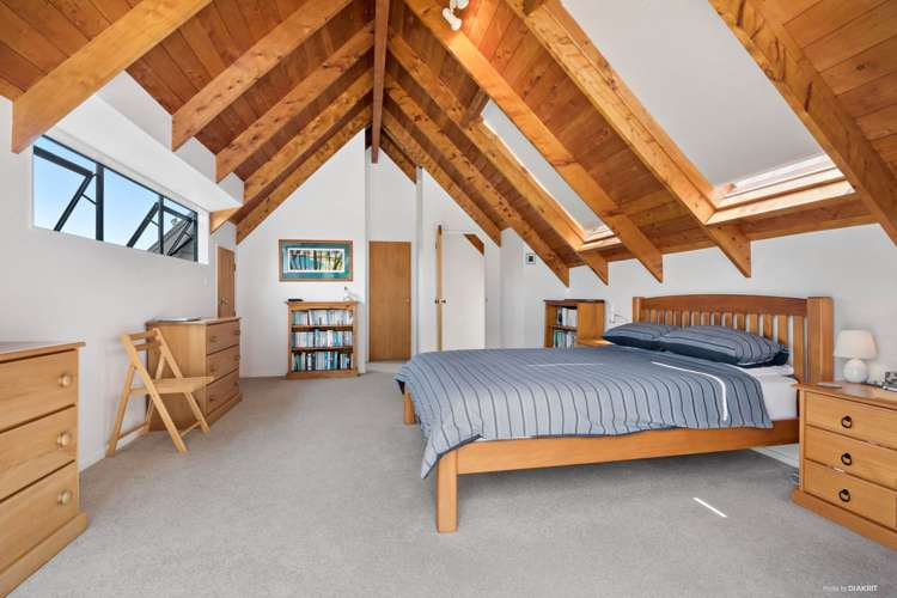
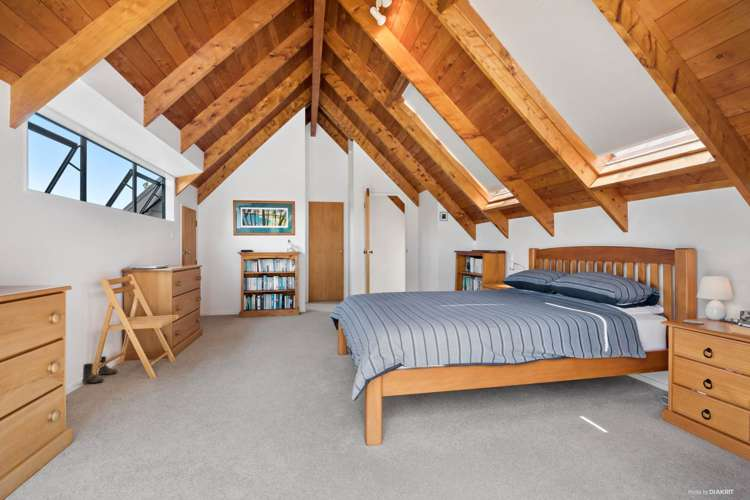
+ boots [81,355,118,384]
